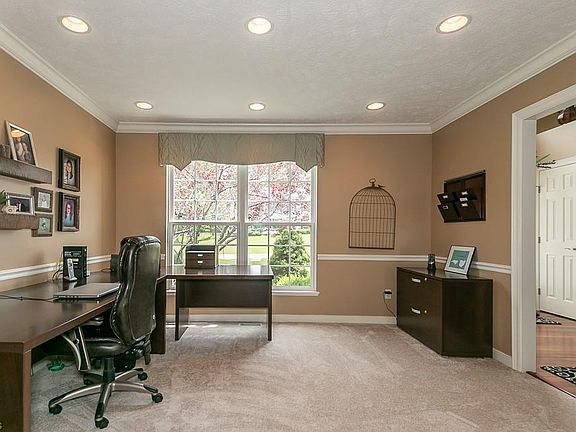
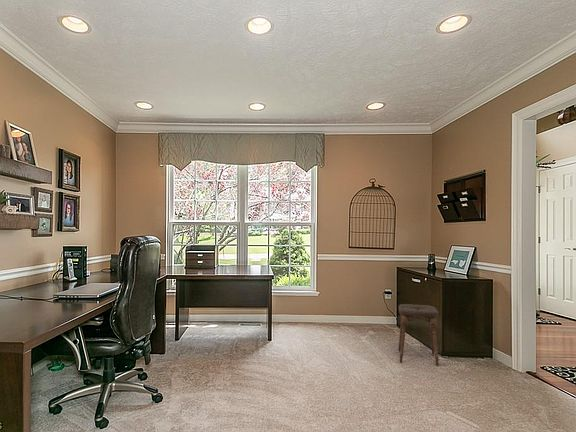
+ stool [397,303,440,367]
